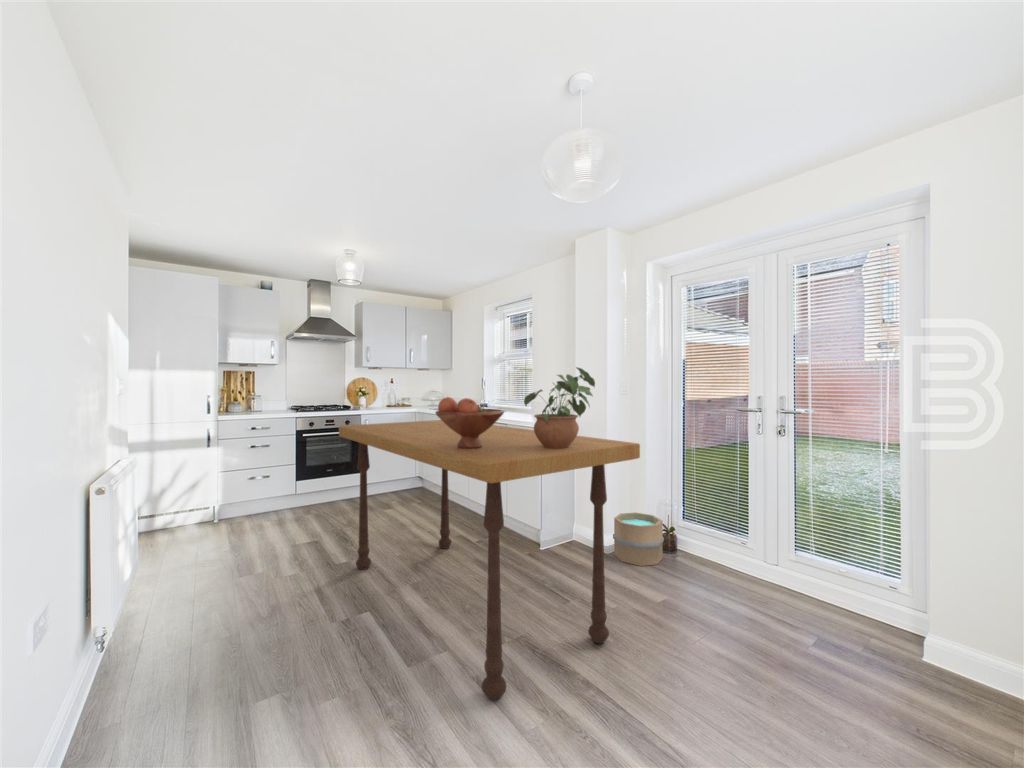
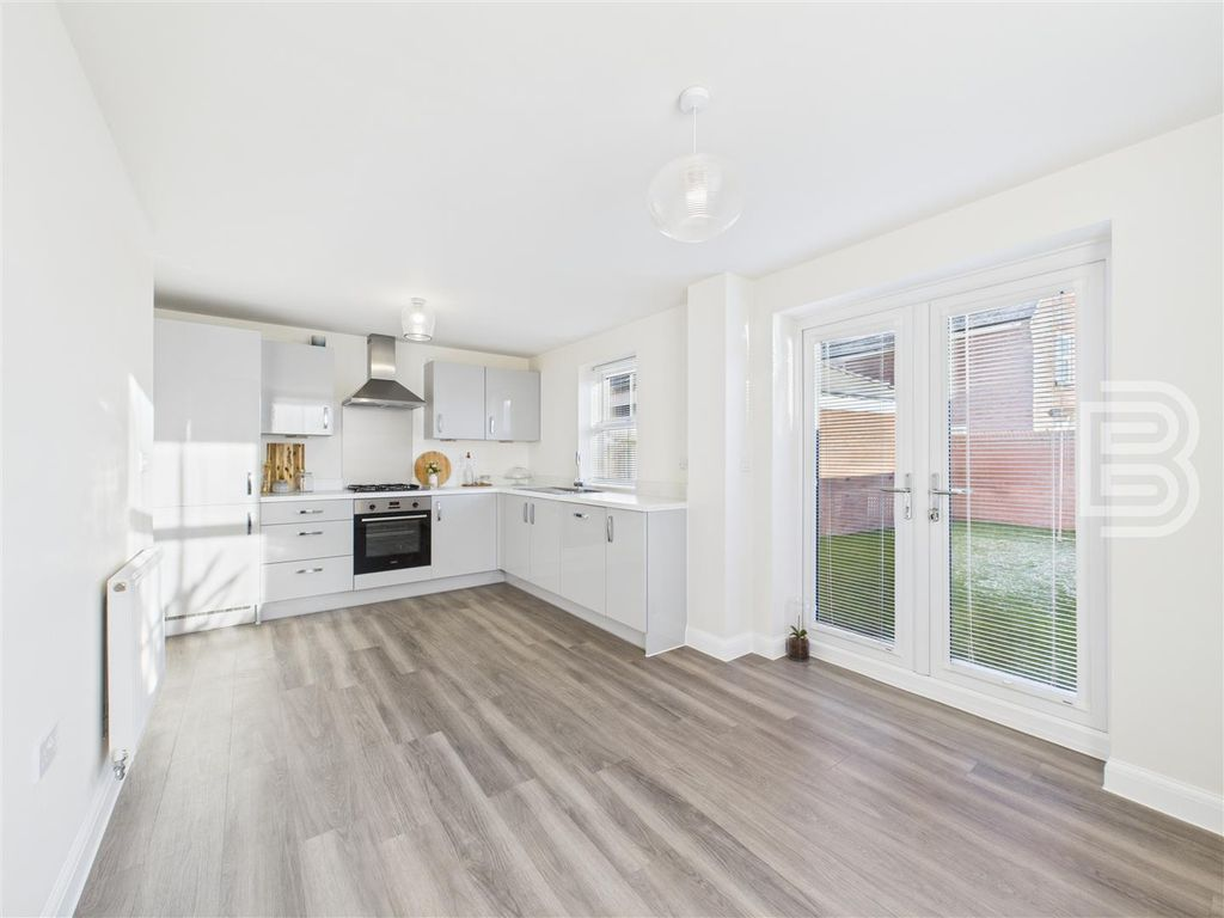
- bucket [612,512,665,567]
- fruit bowl [434,396,505,449]
- dining table [338,419,641,702]
- potted plant [523,366,596,449]
